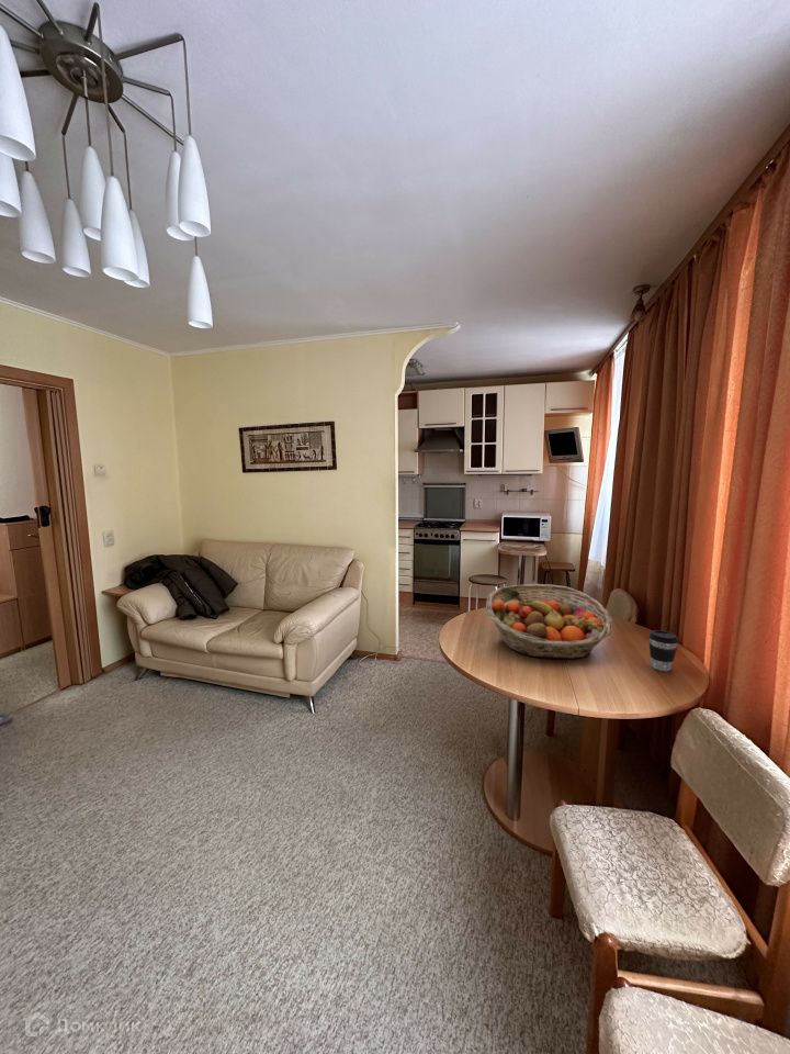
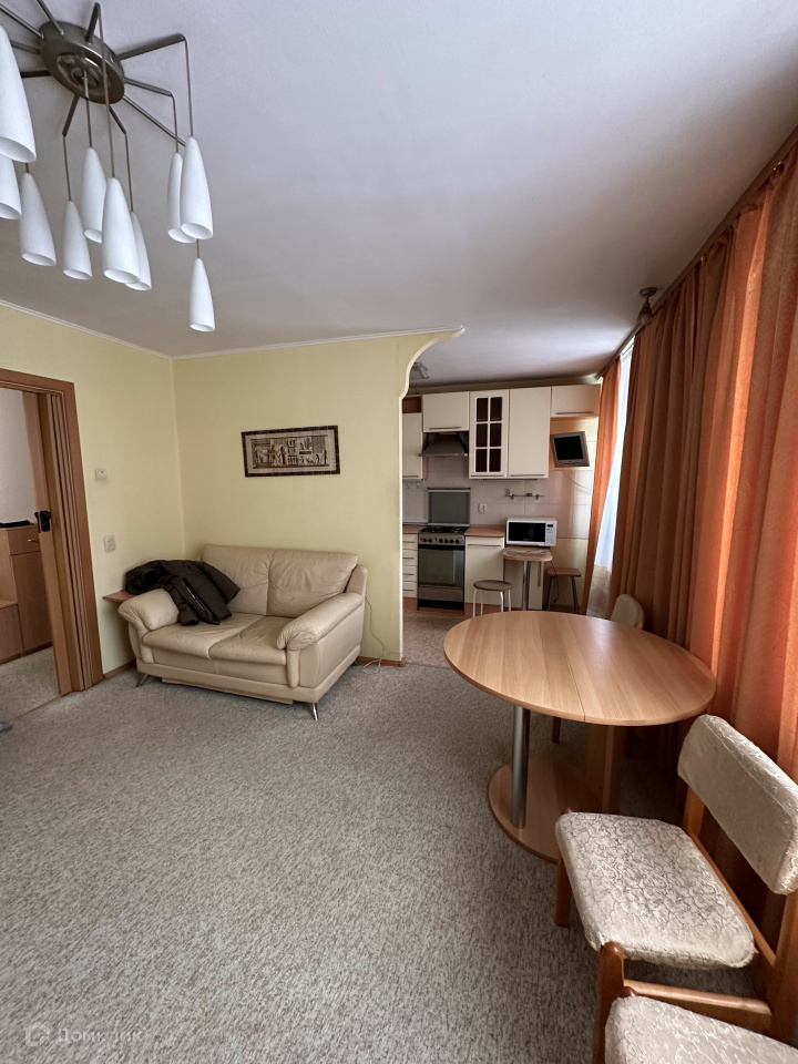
- fruit basket [485,583,613,660]
- coffee cup [647,629,679,672]
